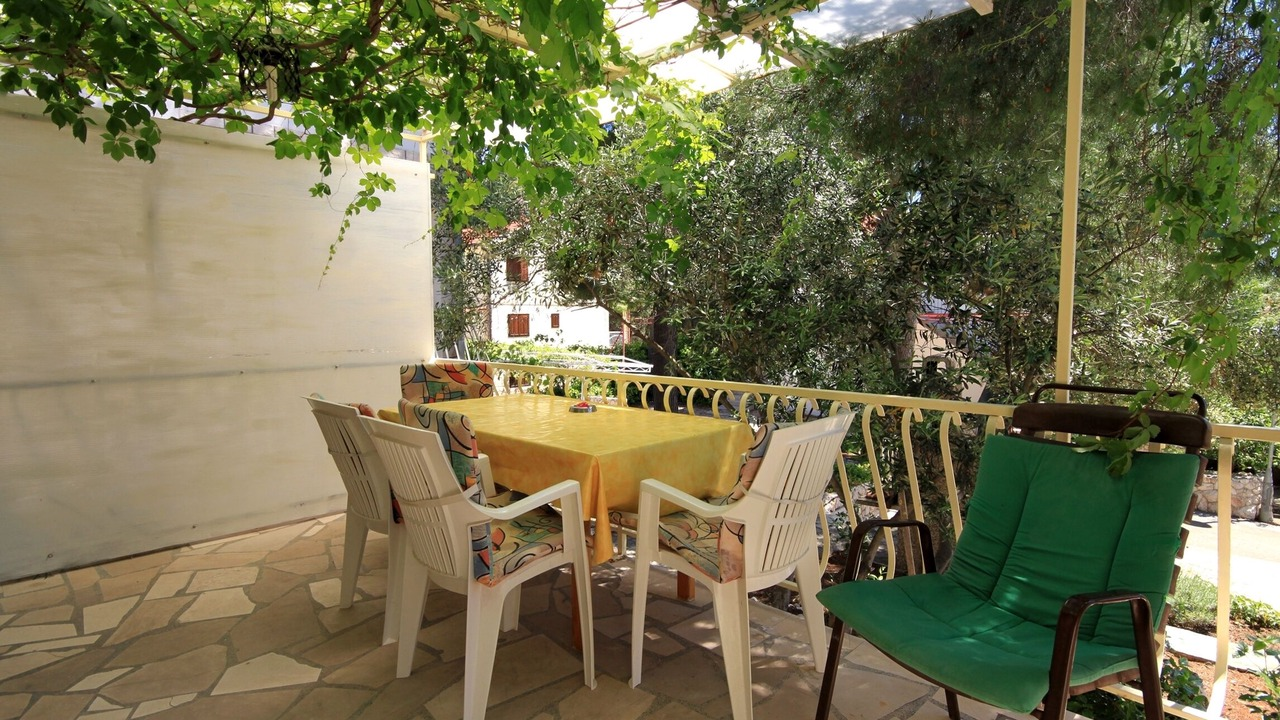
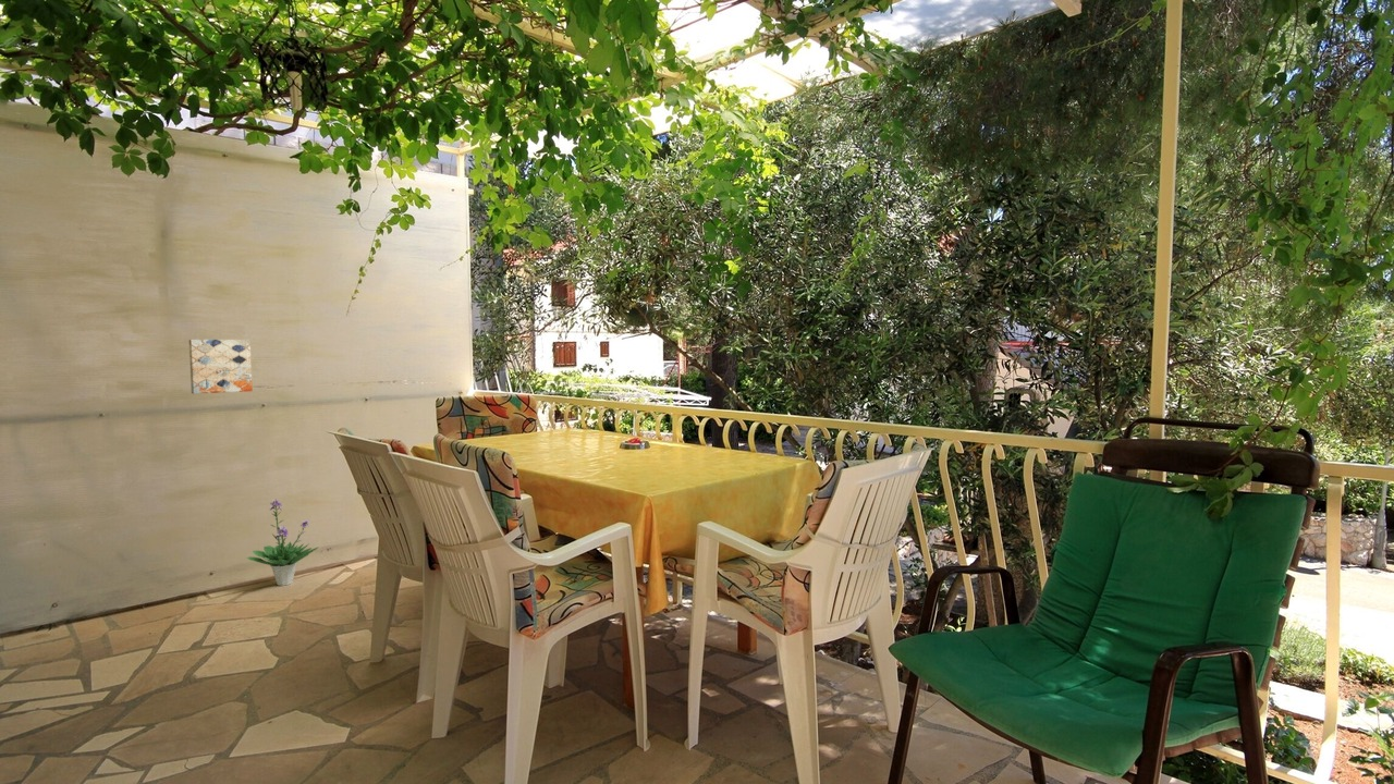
+ potted plant [246,498,320,587]
+ wall art [188,339,254,395]
